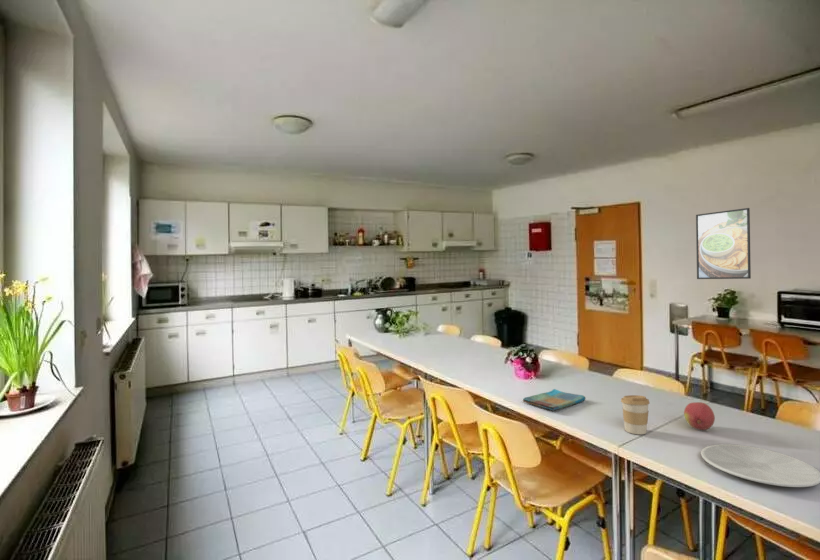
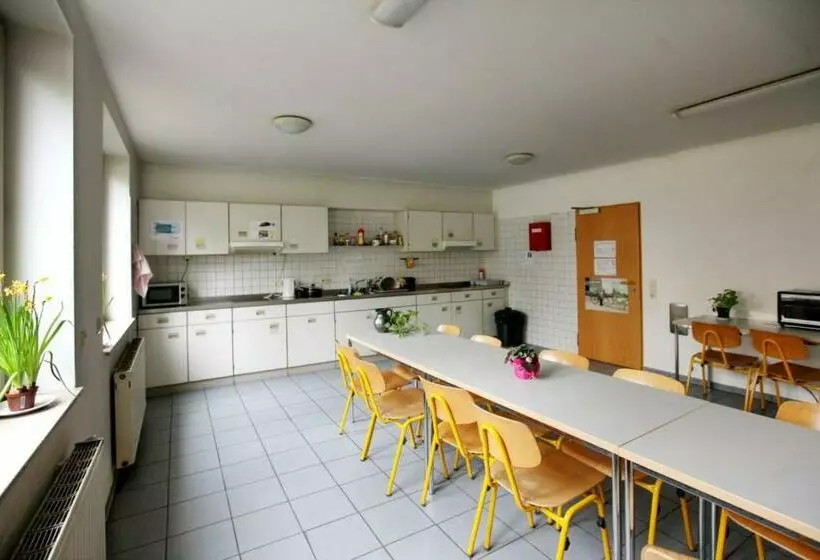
- fruit [683,401,716,431]
- plate [700,443,820,488]
- coffee cup [620,394,651,435]
- dish towel [522,388,586,412]
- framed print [695,207,752,280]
